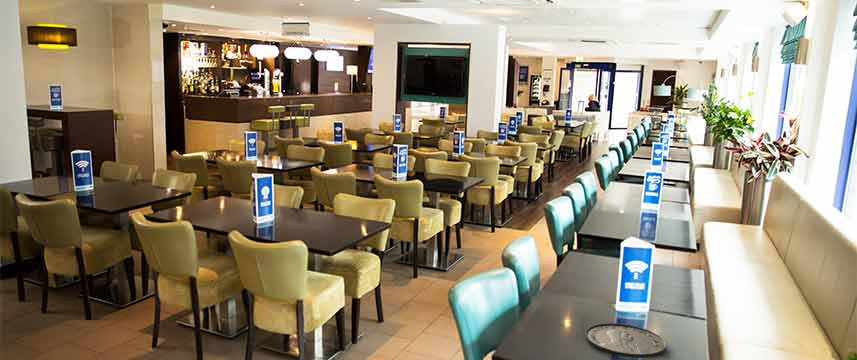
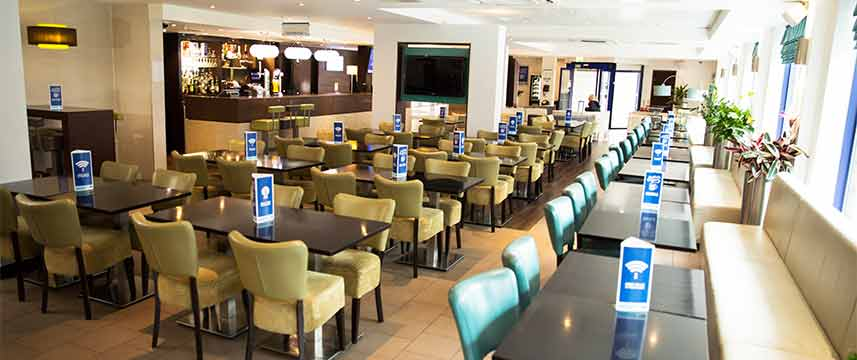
- plate [584,322,667,359]
